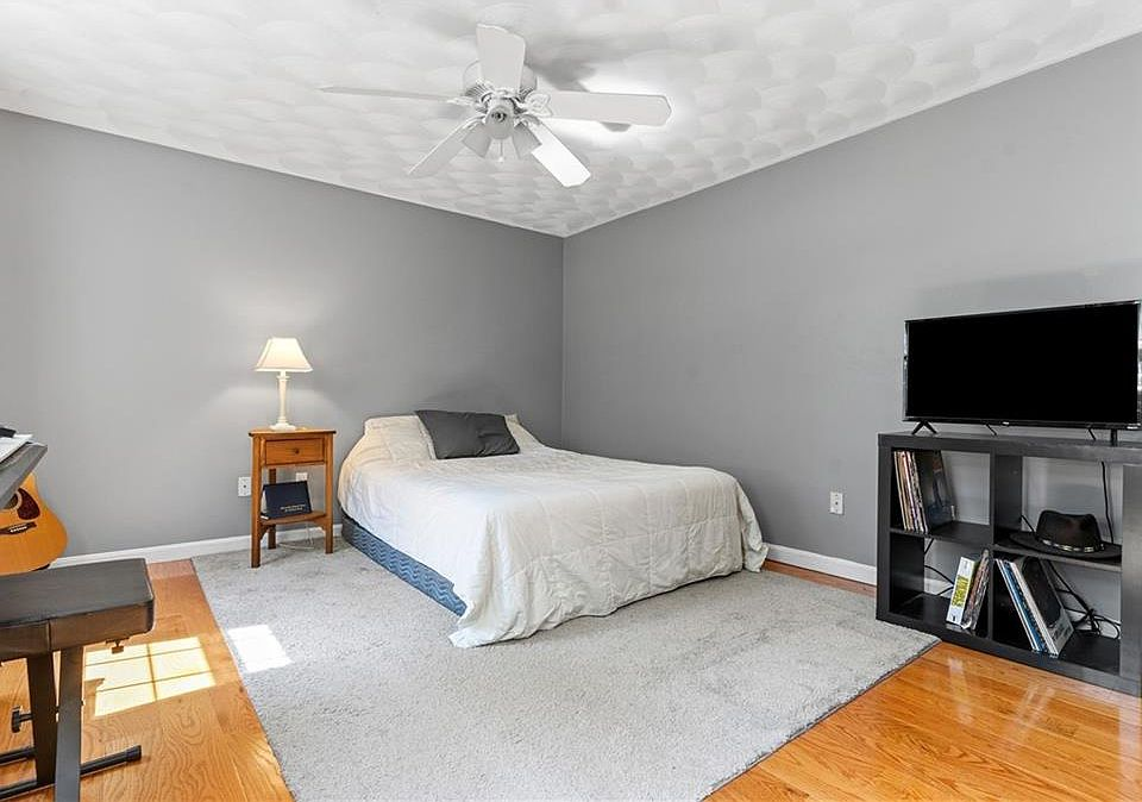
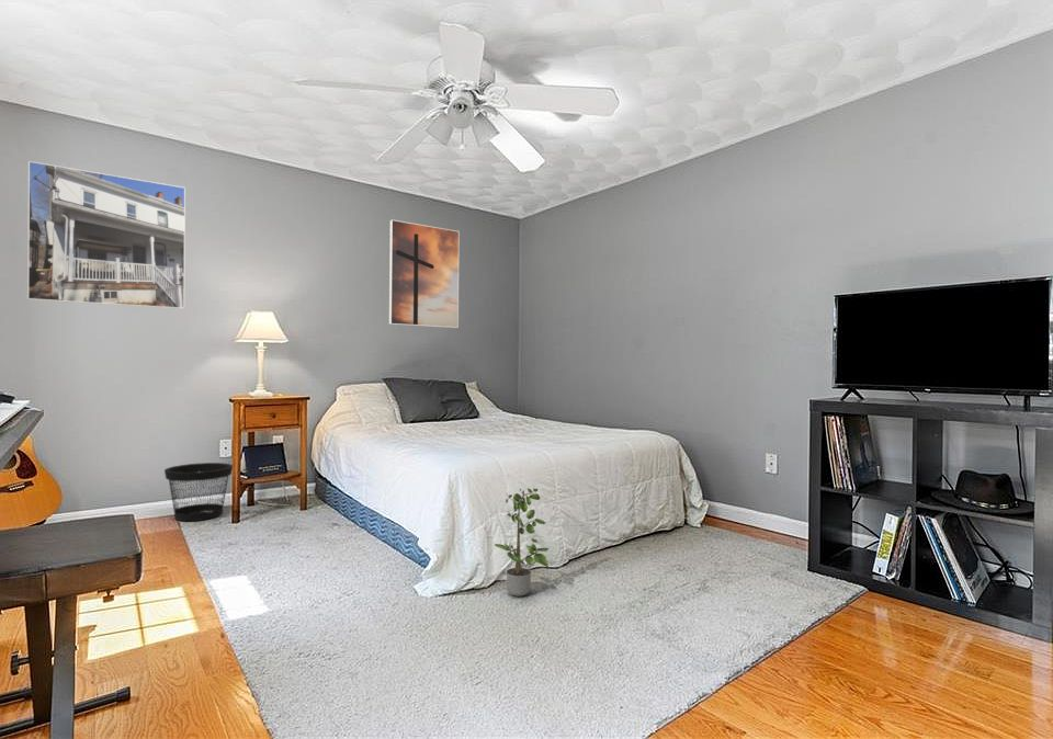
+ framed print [388,219,461,329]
+ wastebasket [163,462,234,522]
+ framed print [26,160,186,310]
+ potted plant [494,485,550,598]
